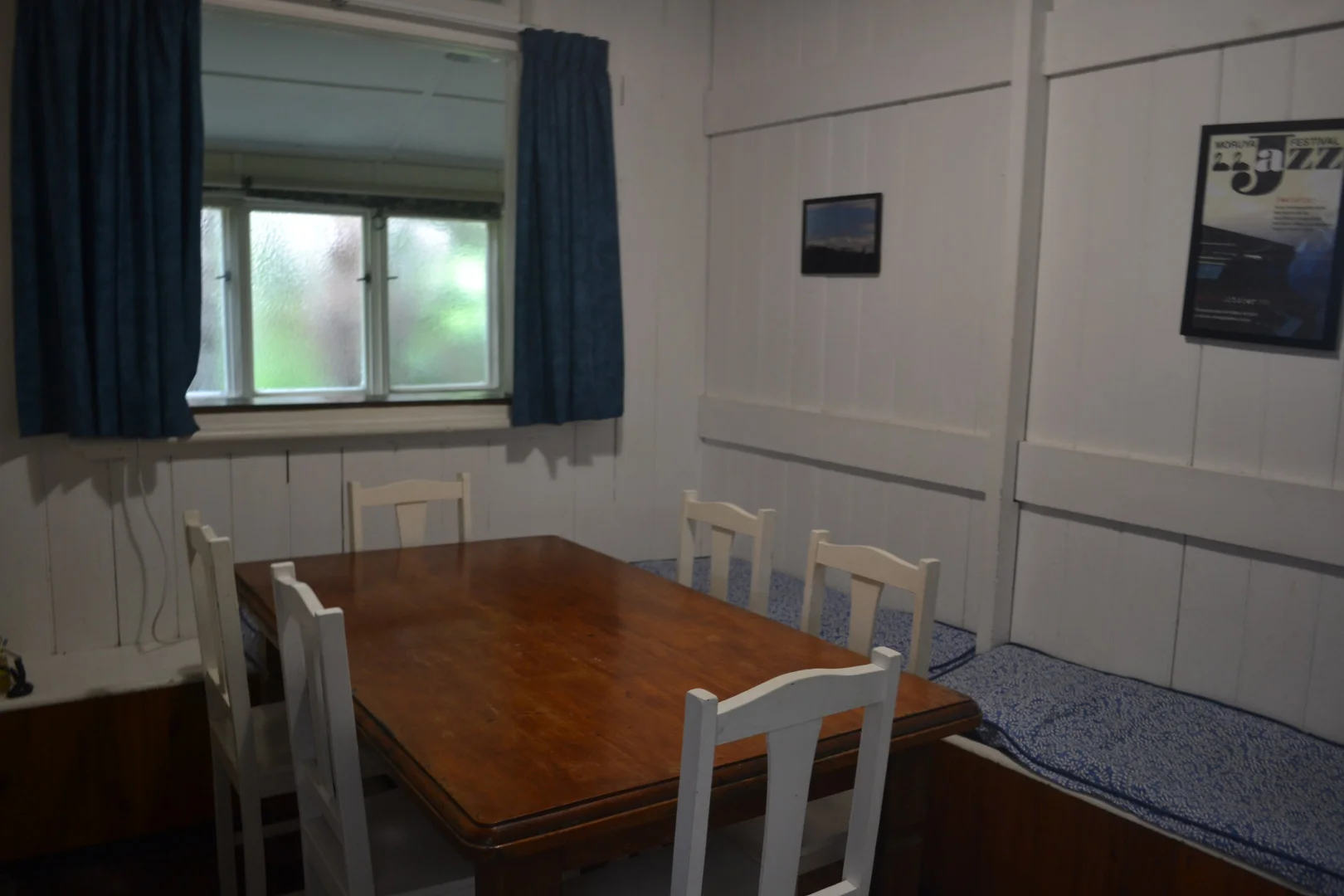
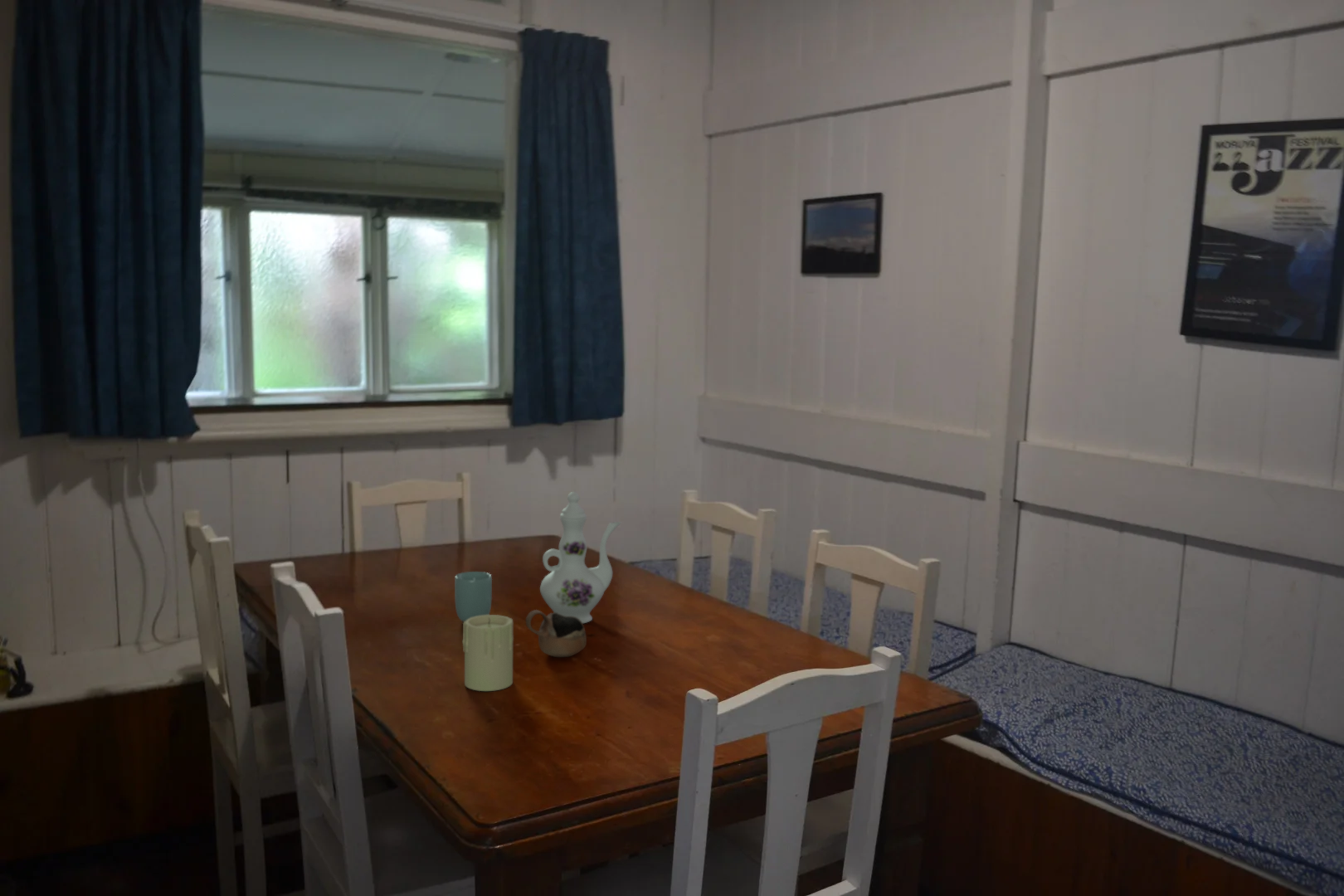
+ chinaware [539,491,622,624]
+ cup [525,609,587,658]
+ candle [462,614,514,692]
+ cup [454,571,493,622]
